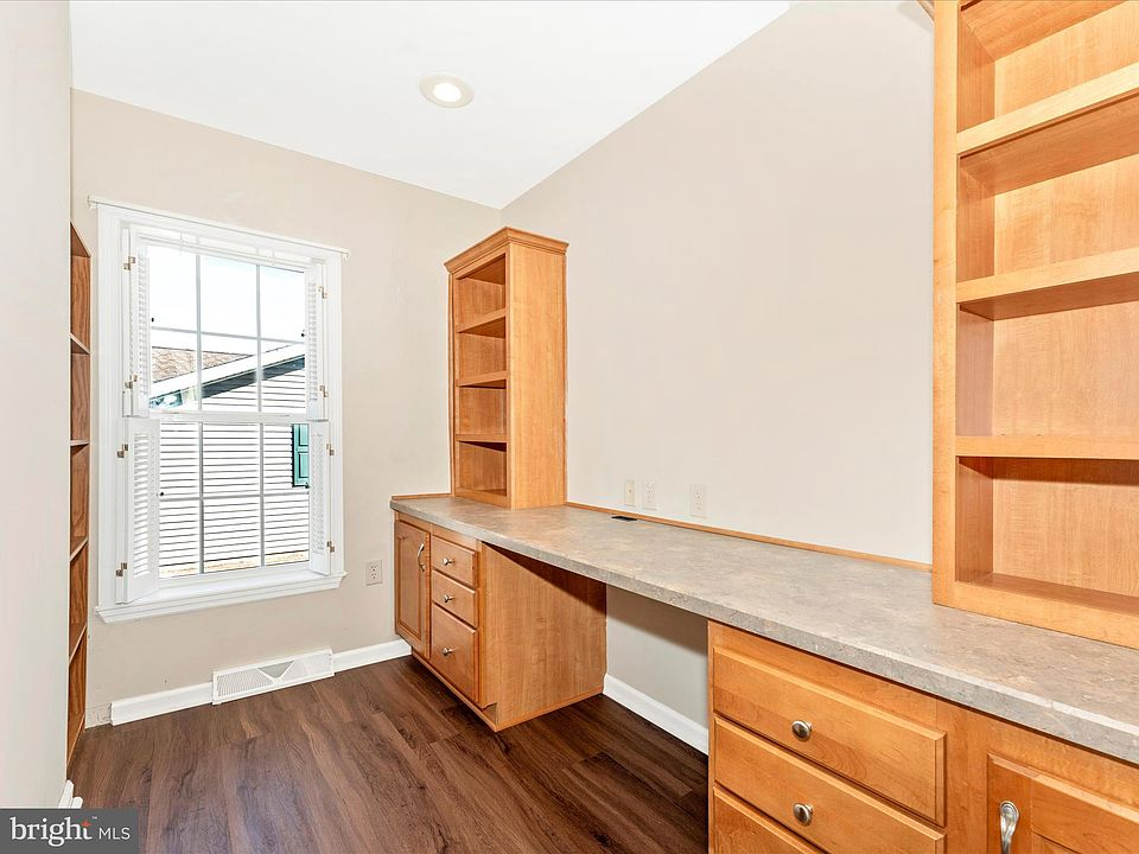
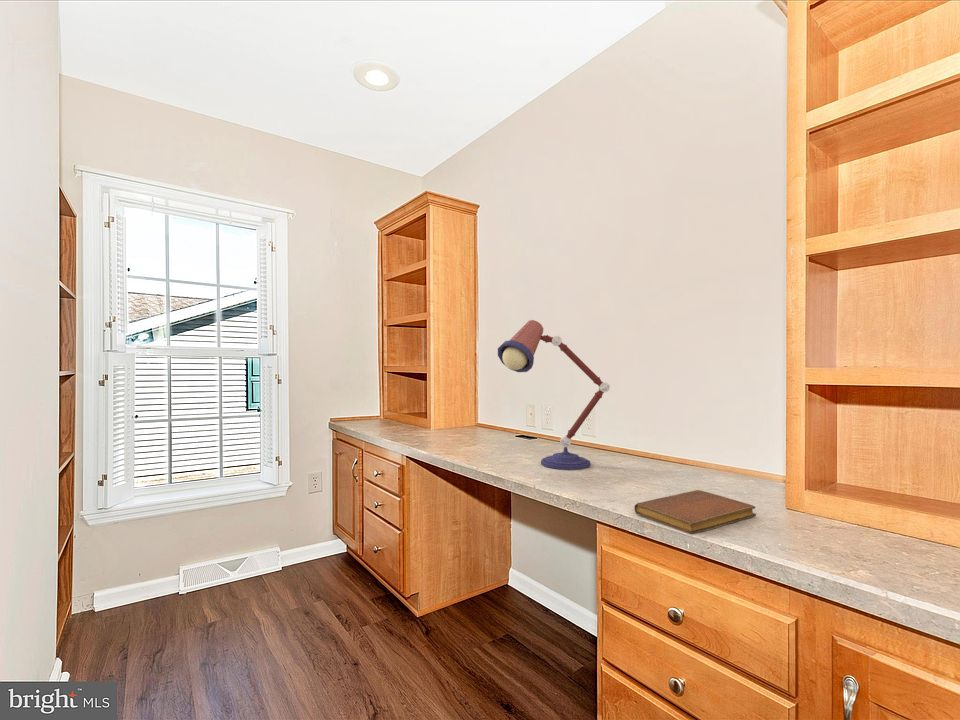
+ notebook [634,489,757,535]
+ desk lamp [497,319,611,471]
